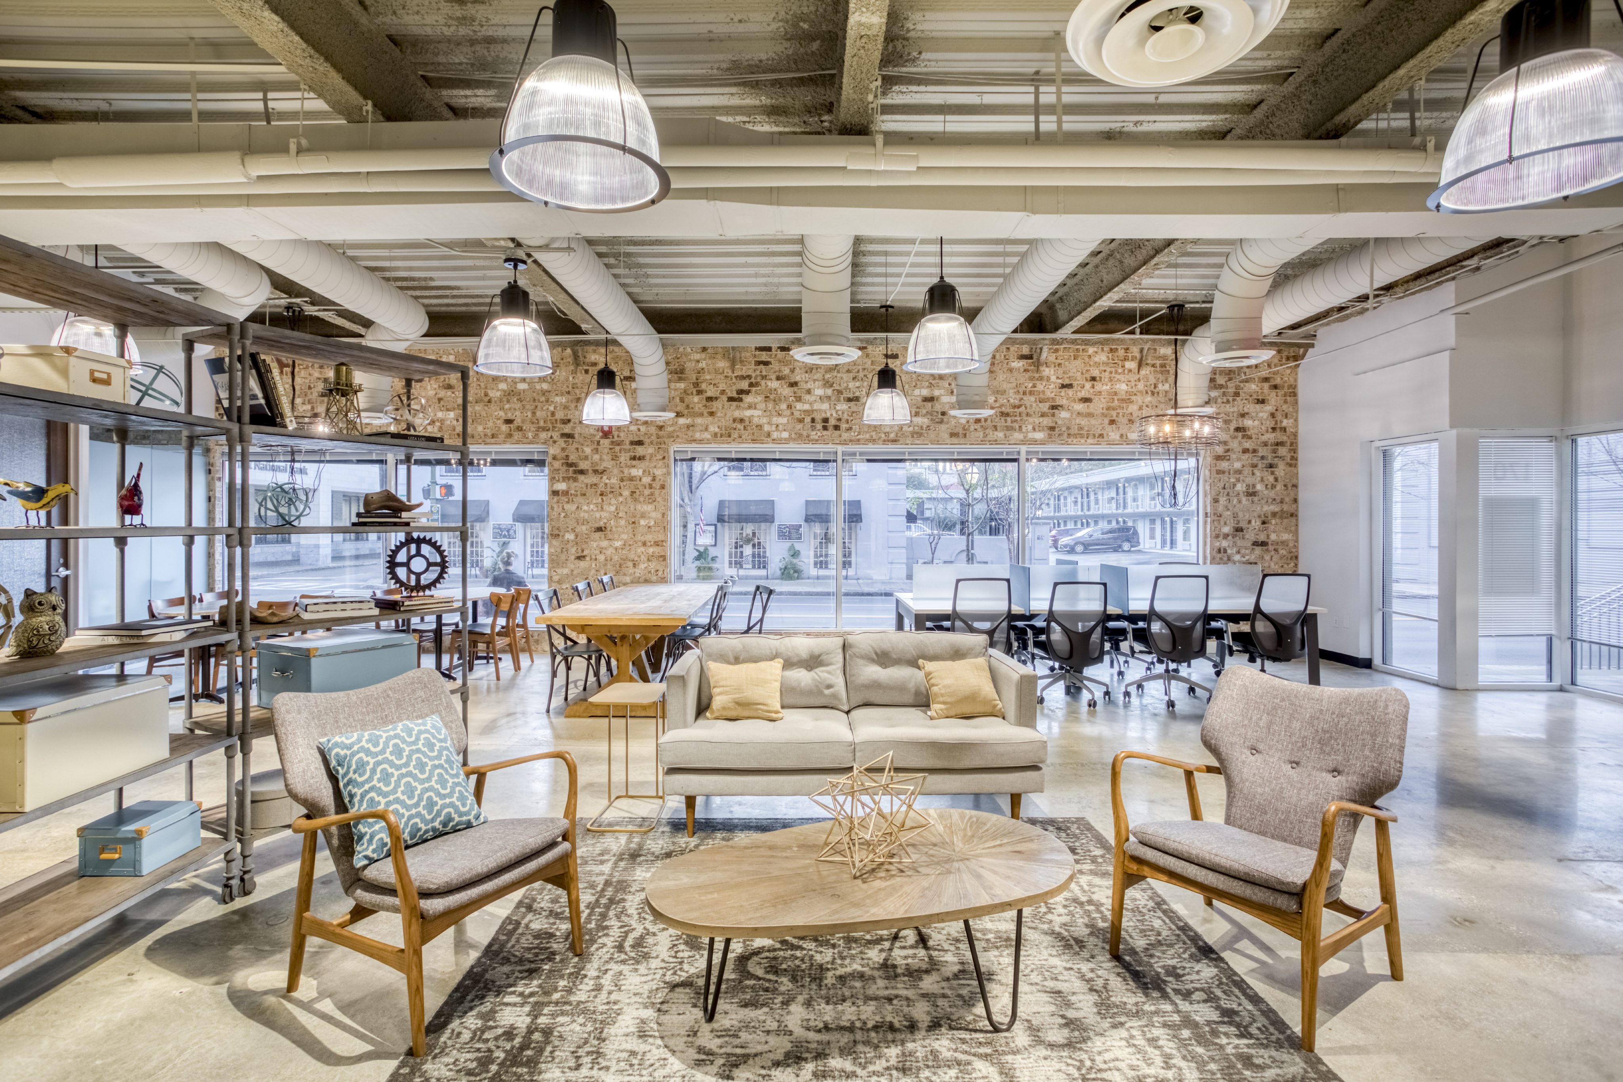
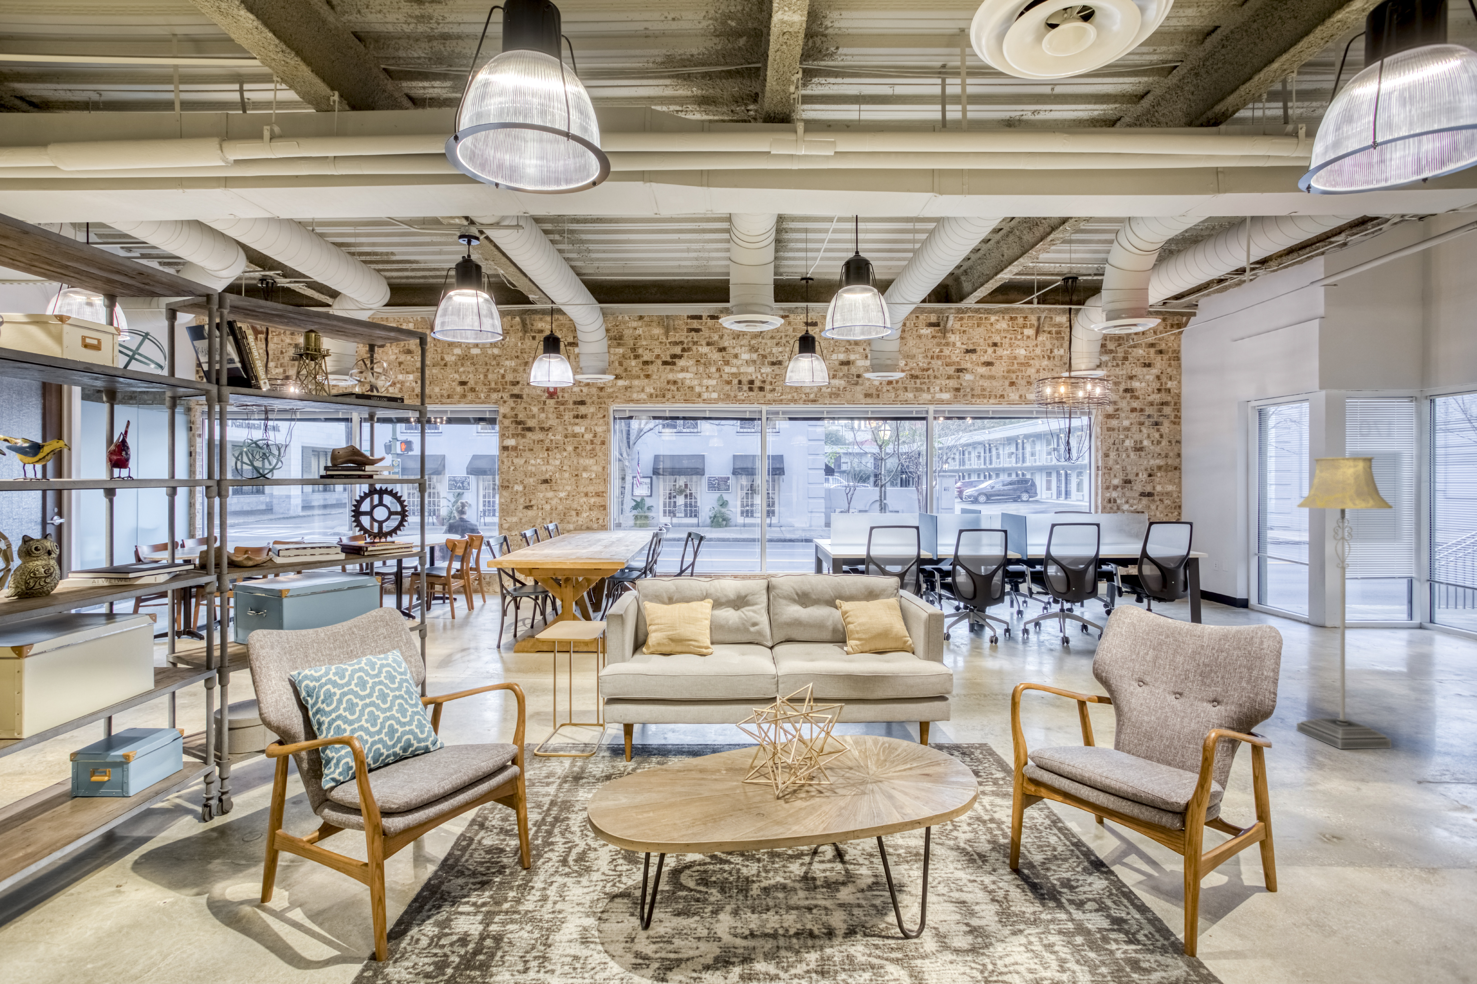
+ floor lamp [1297,457,1393,749]
